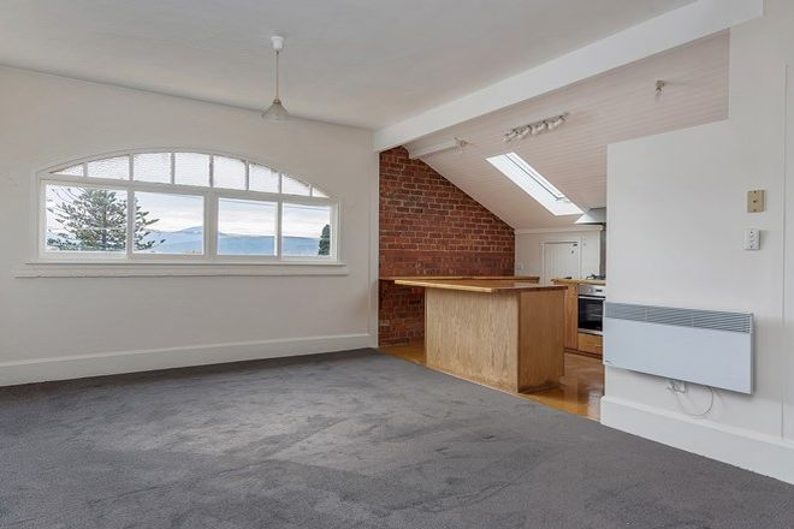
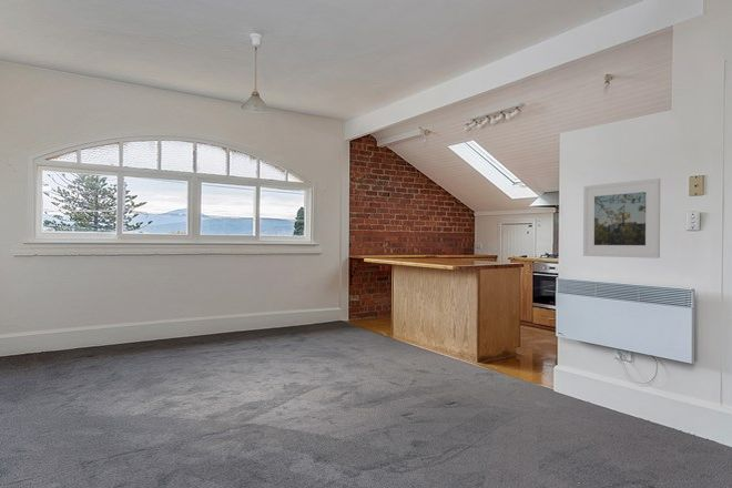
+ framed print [582,177,661,260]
